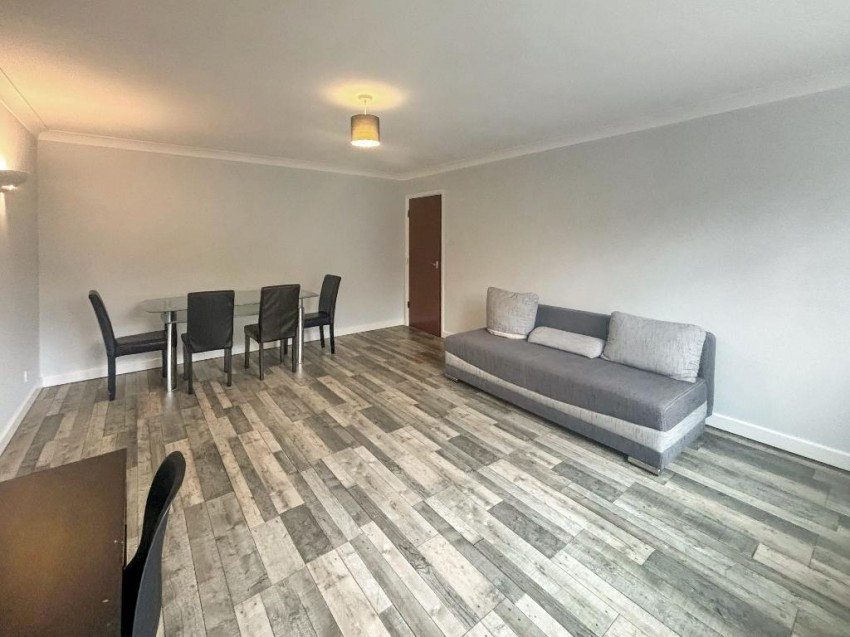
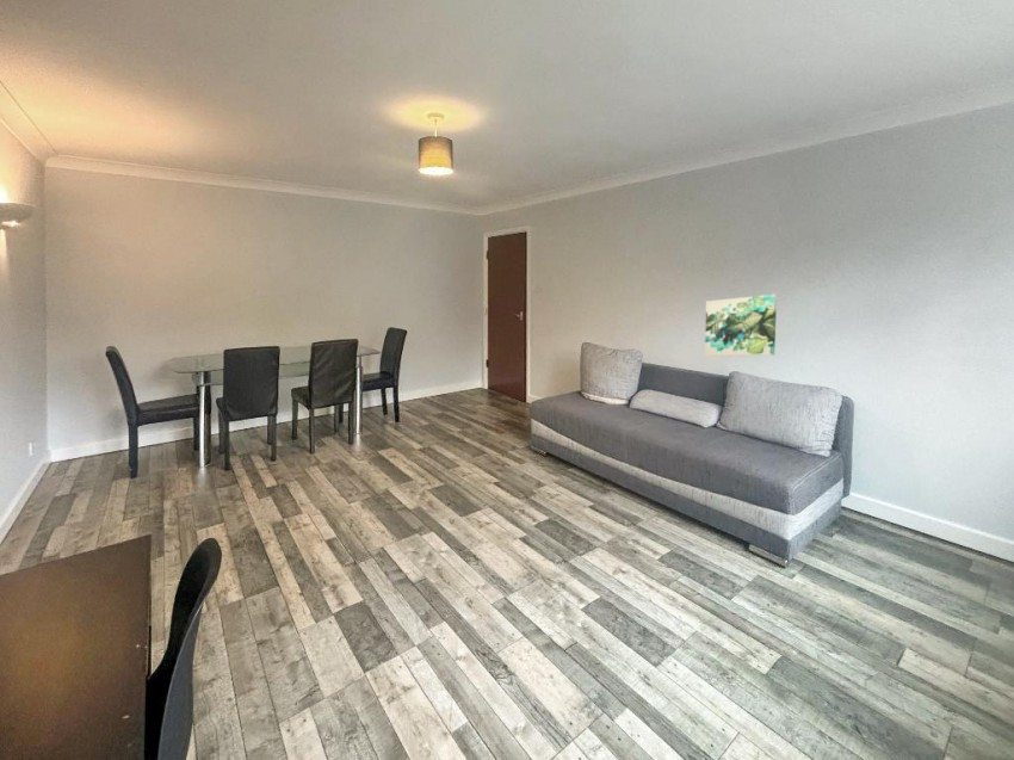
+ wall art [704,294,778,357]
